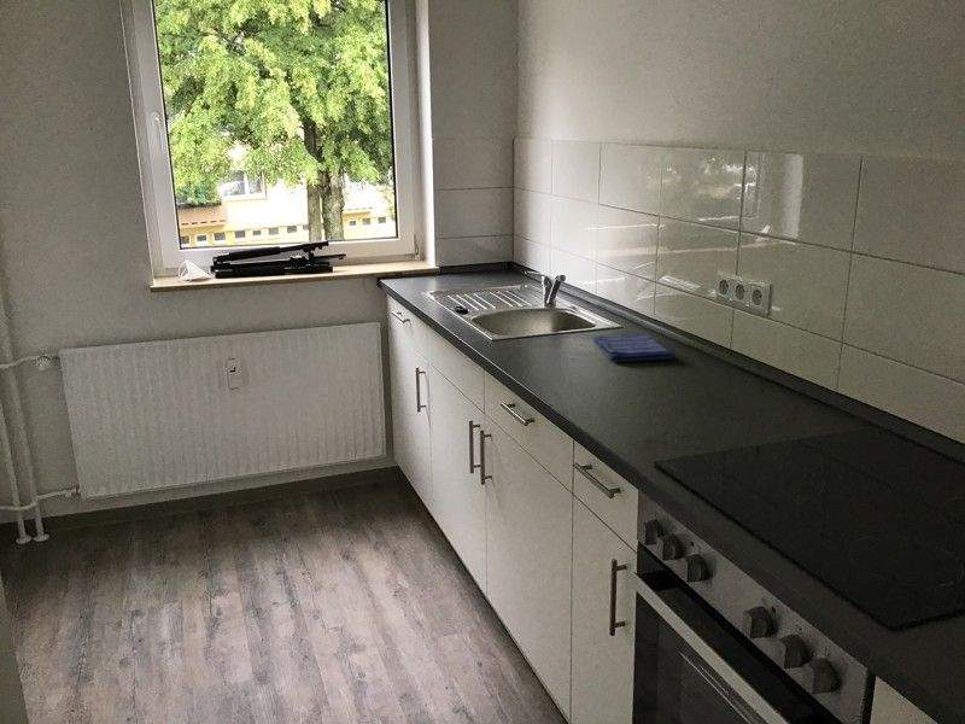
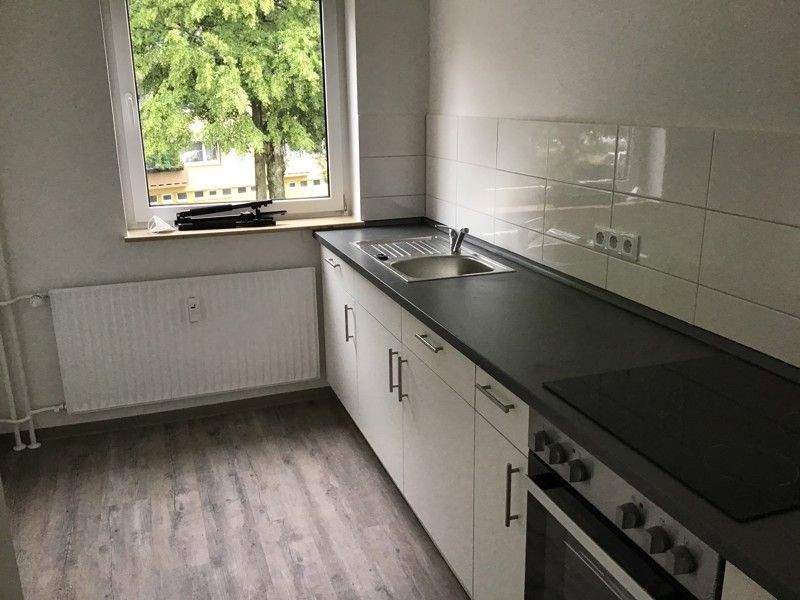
- dish towel [592,333,674,363]
